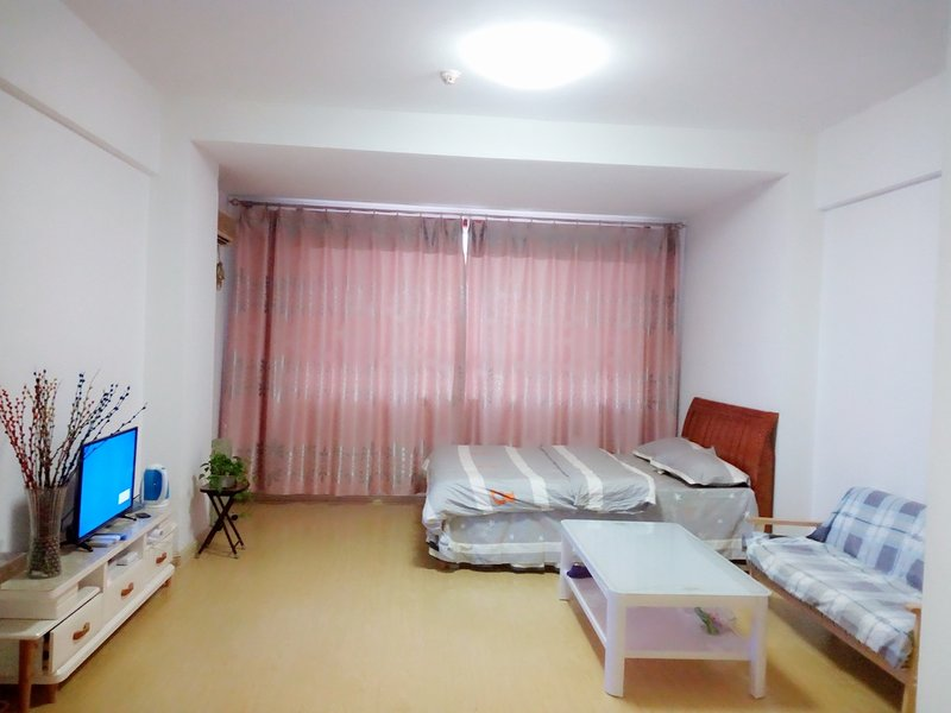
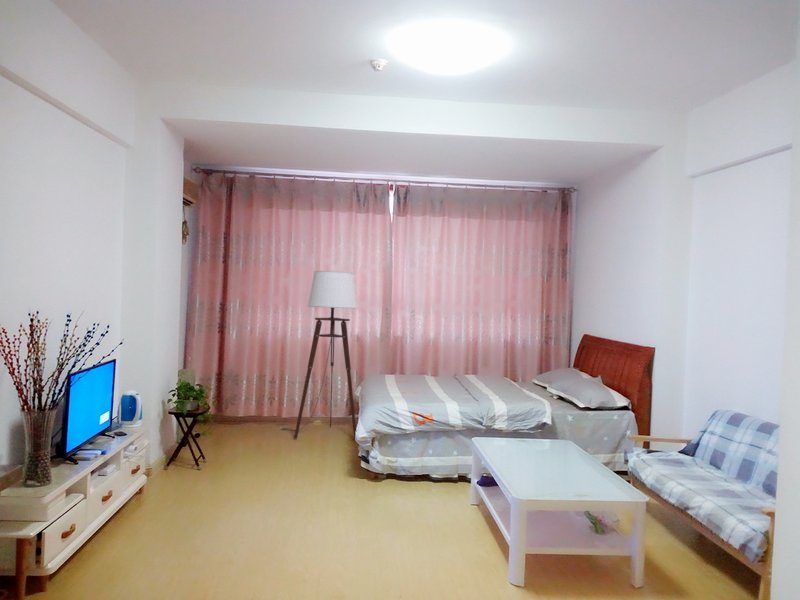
+ floor lamp [279,270,358,441]
